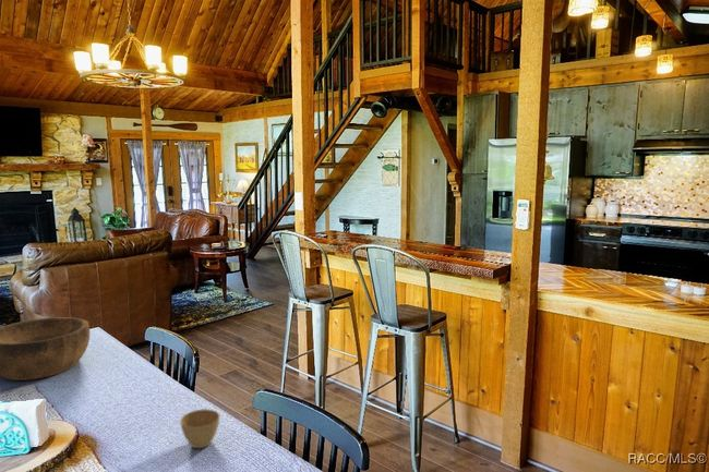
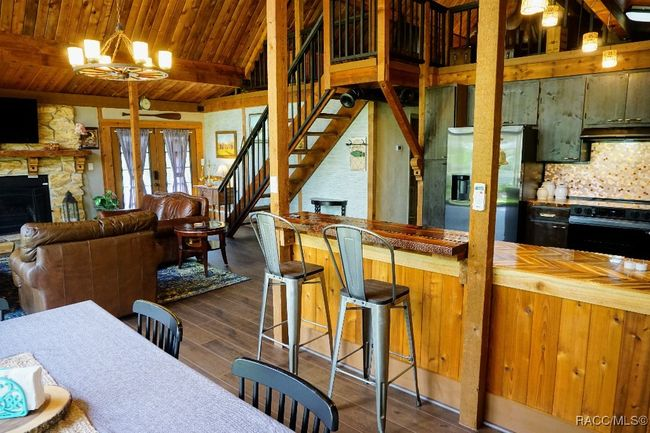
- flower pot [179,408,221,449]
- bowl [0,316,91,382]
